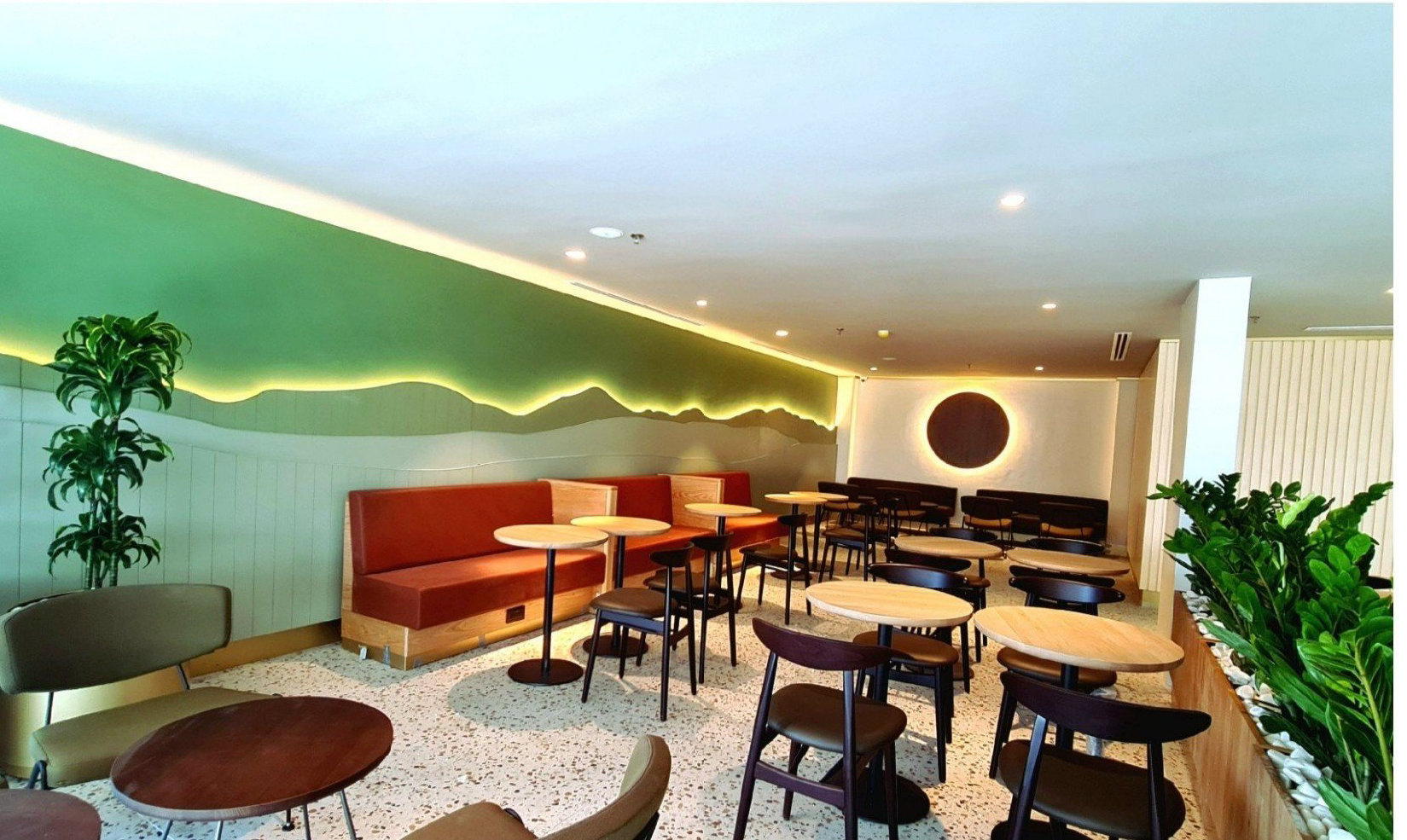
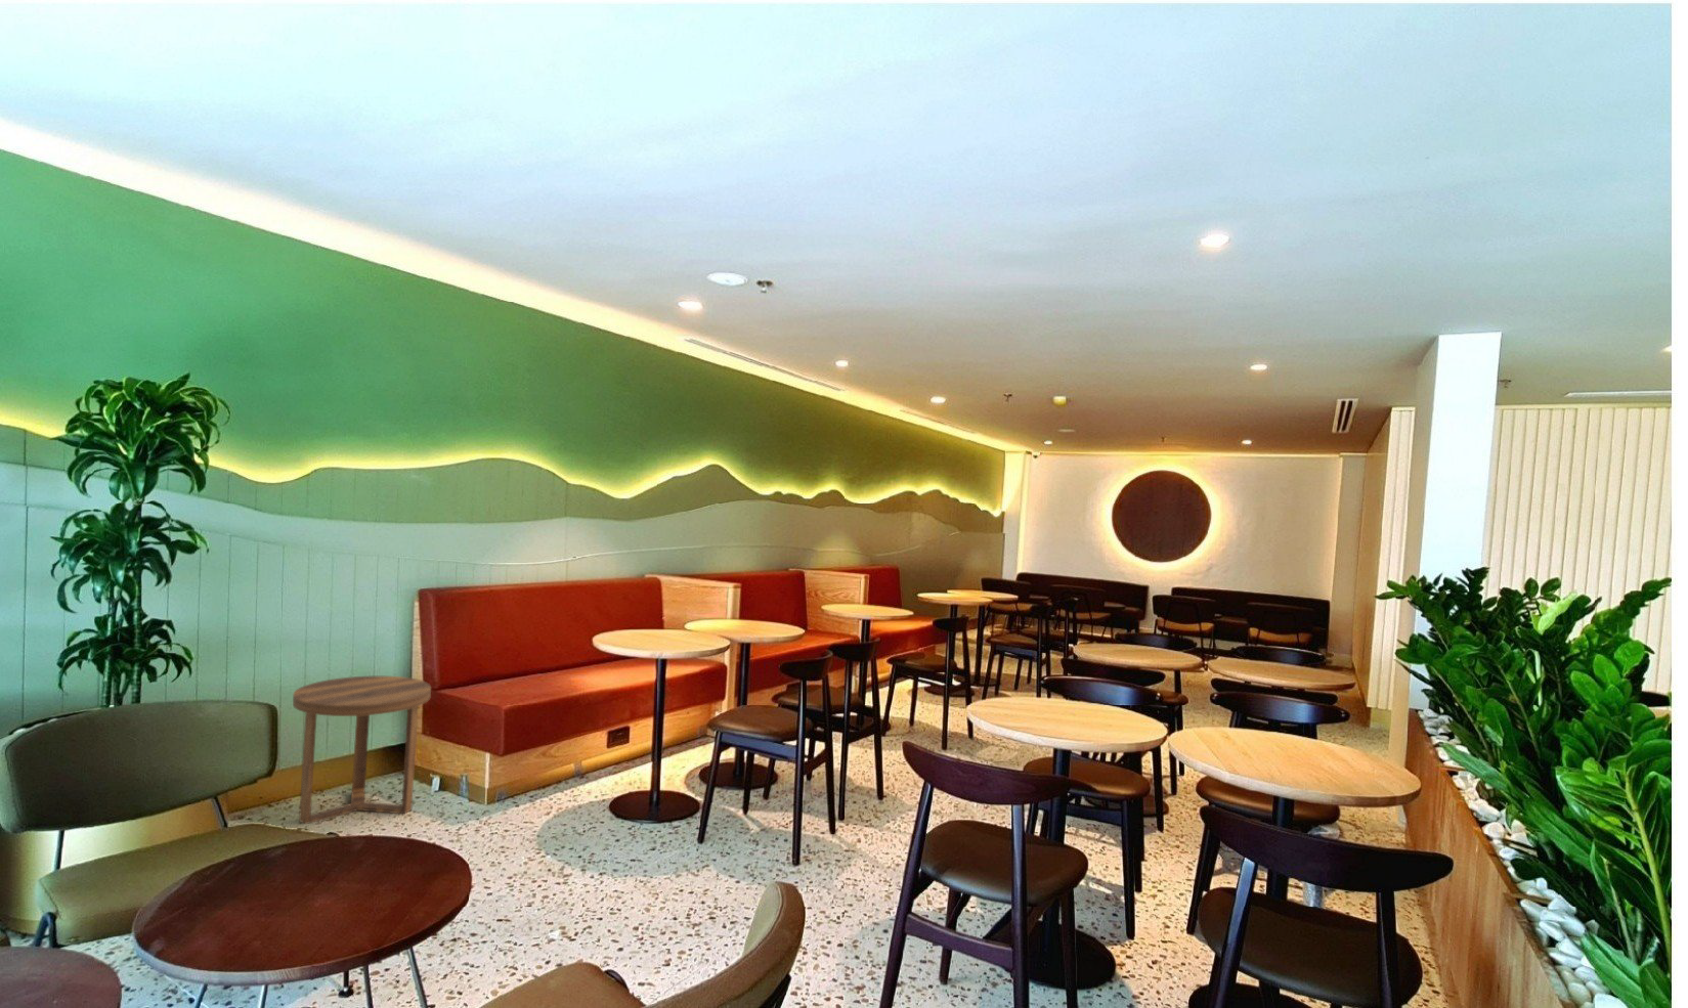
+ side table [292,676,432,824]
